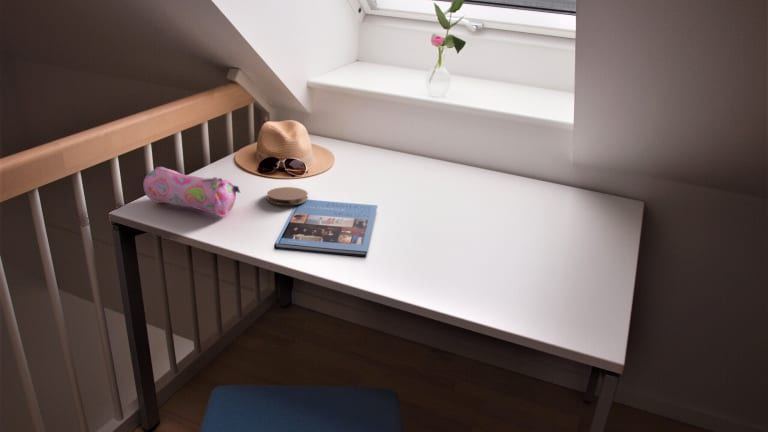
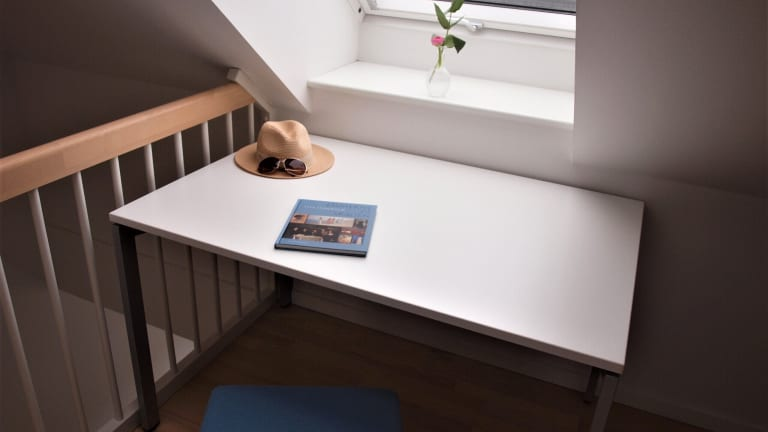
- pencil case [142,166,241,218]
- coaster [266,186,309,206]
